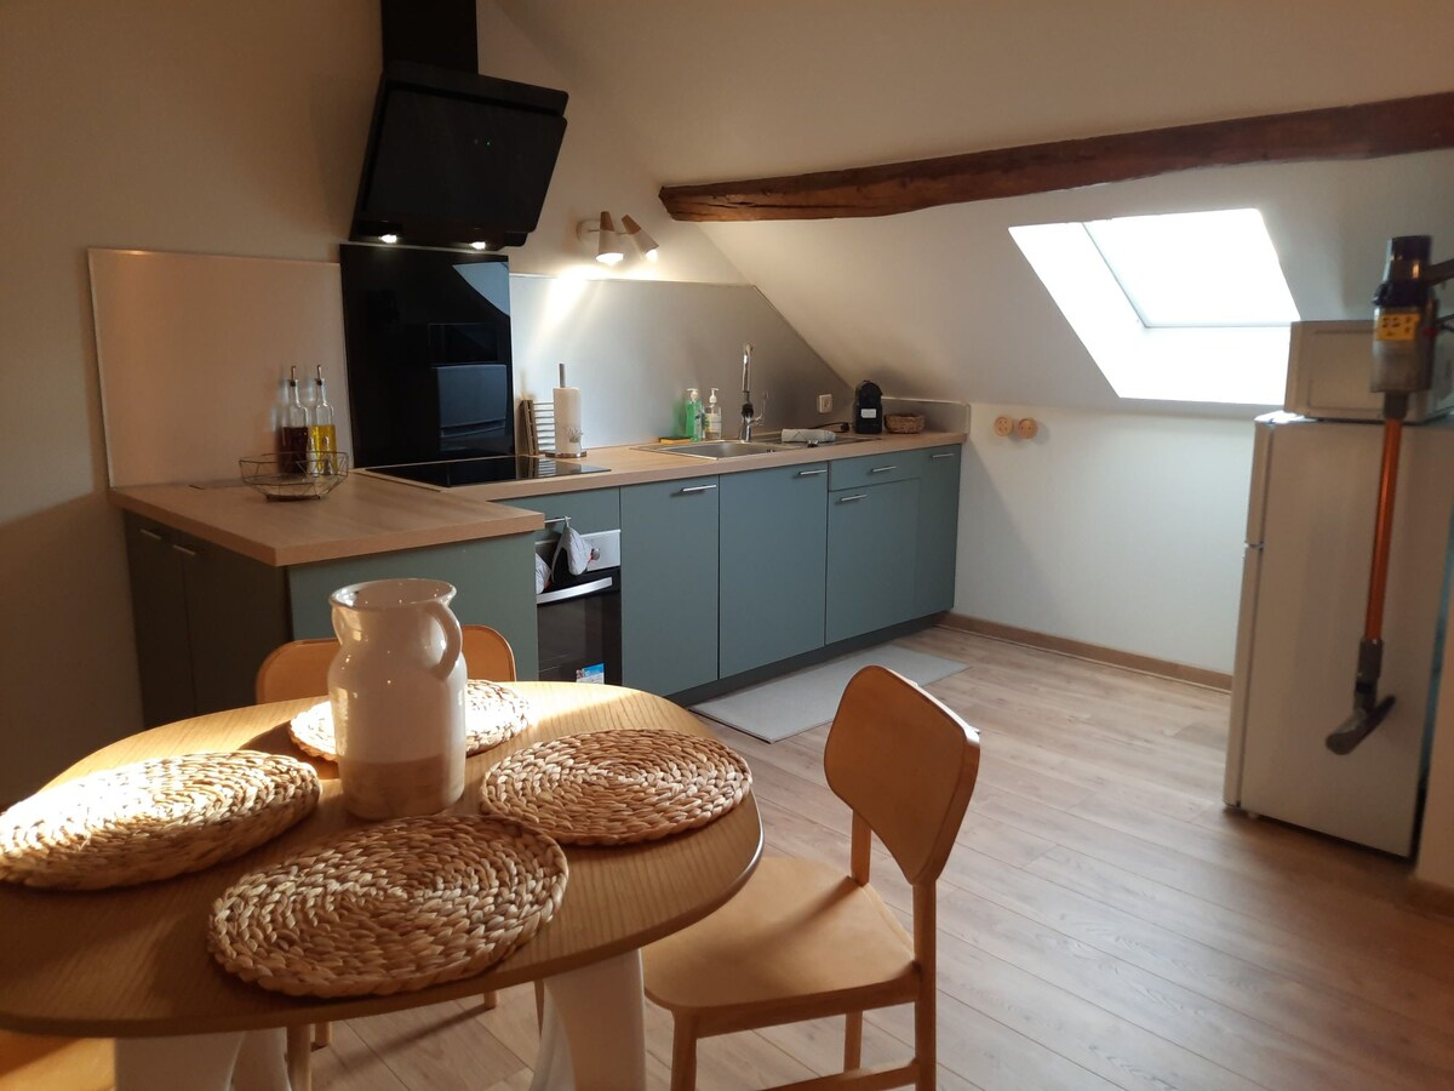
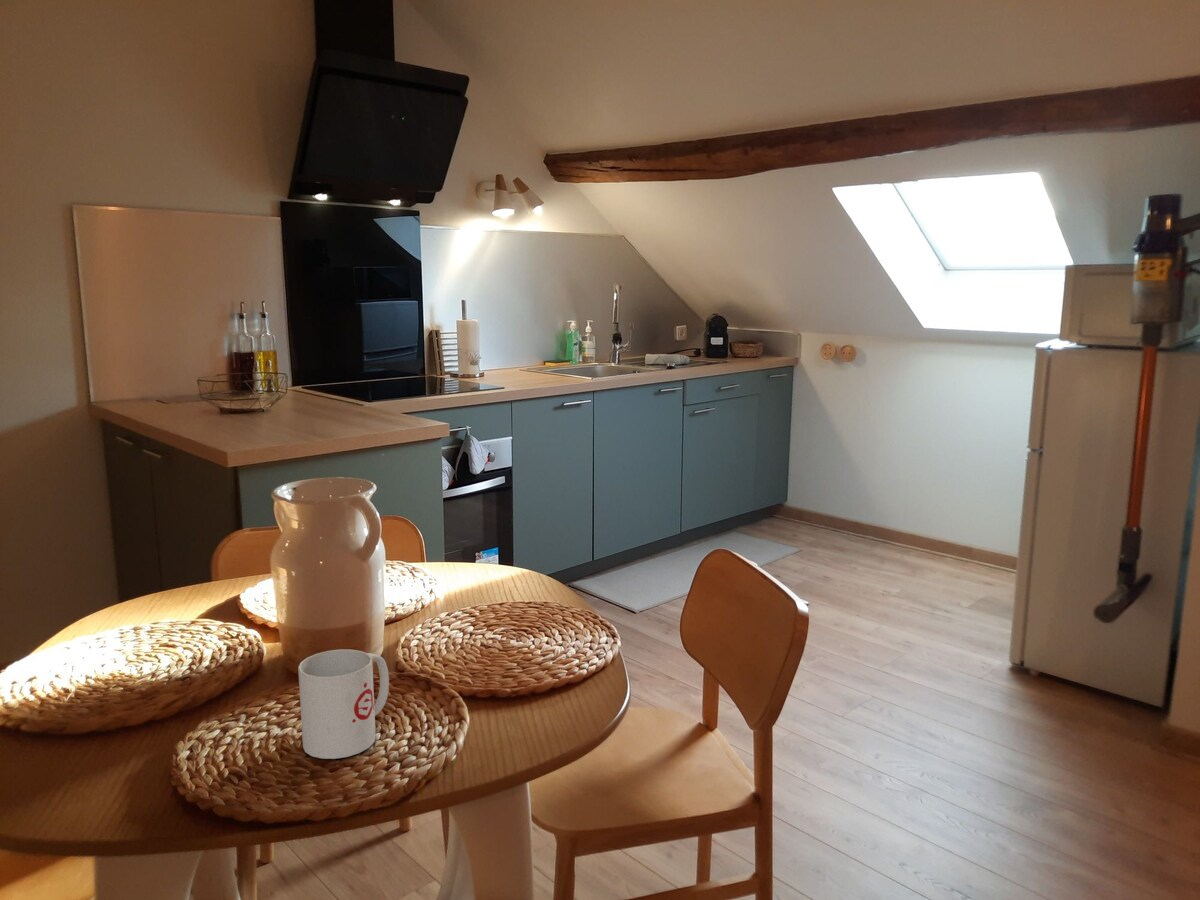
+ mug [297,648,390,760]
